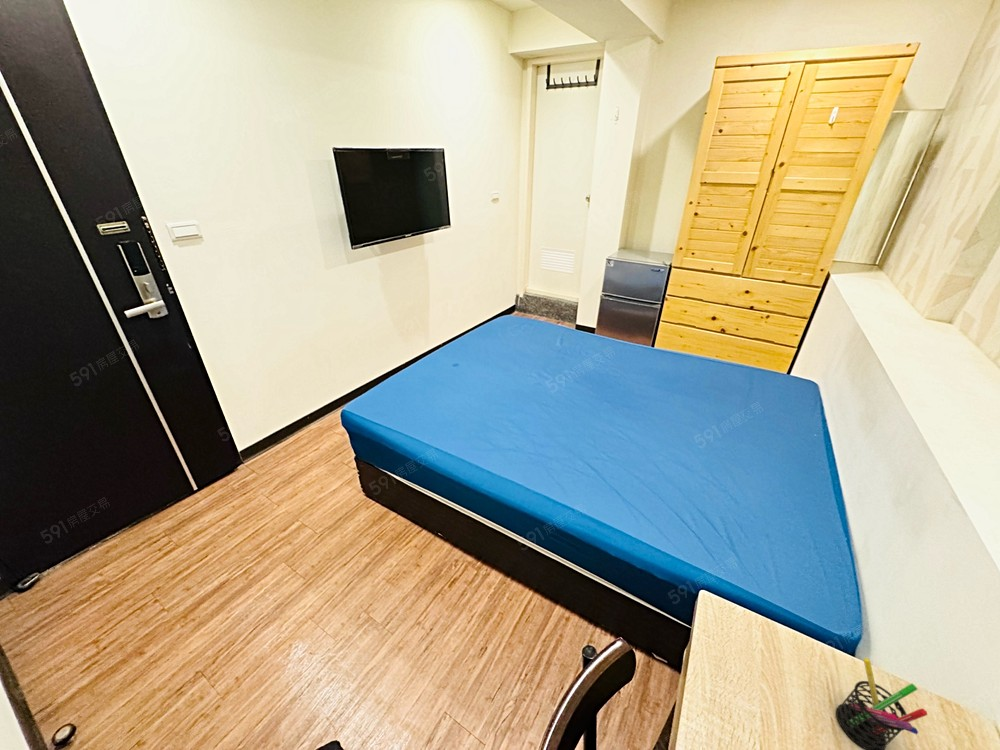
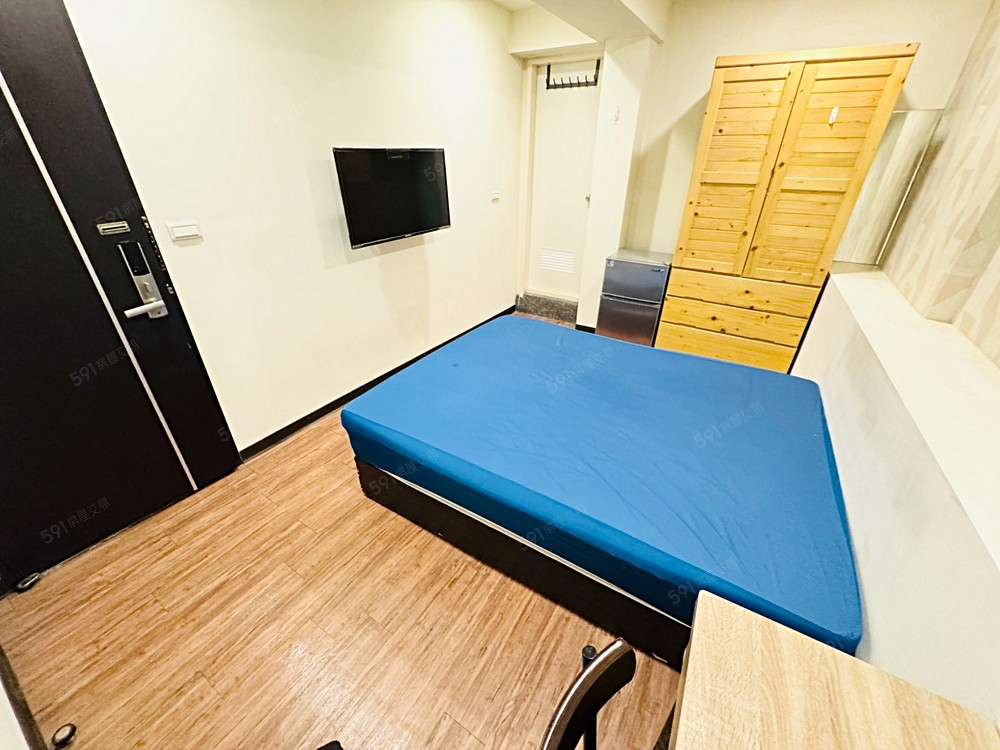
- pen holder [835,657,929,750]
